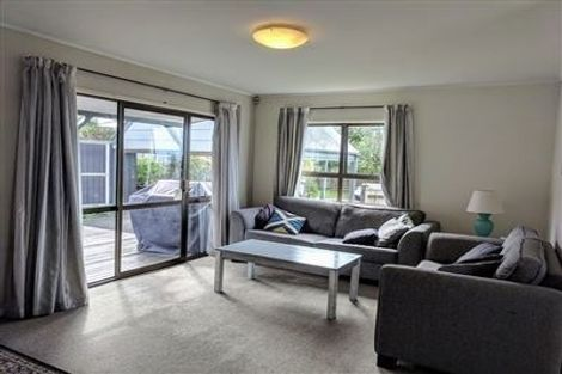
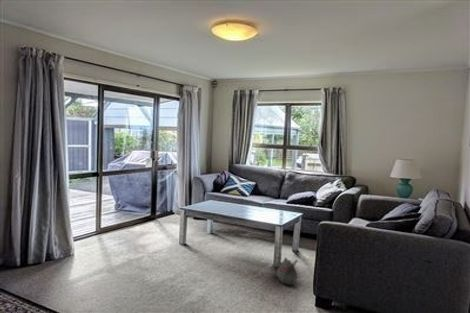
+ plush toy [271,256,299,286]
